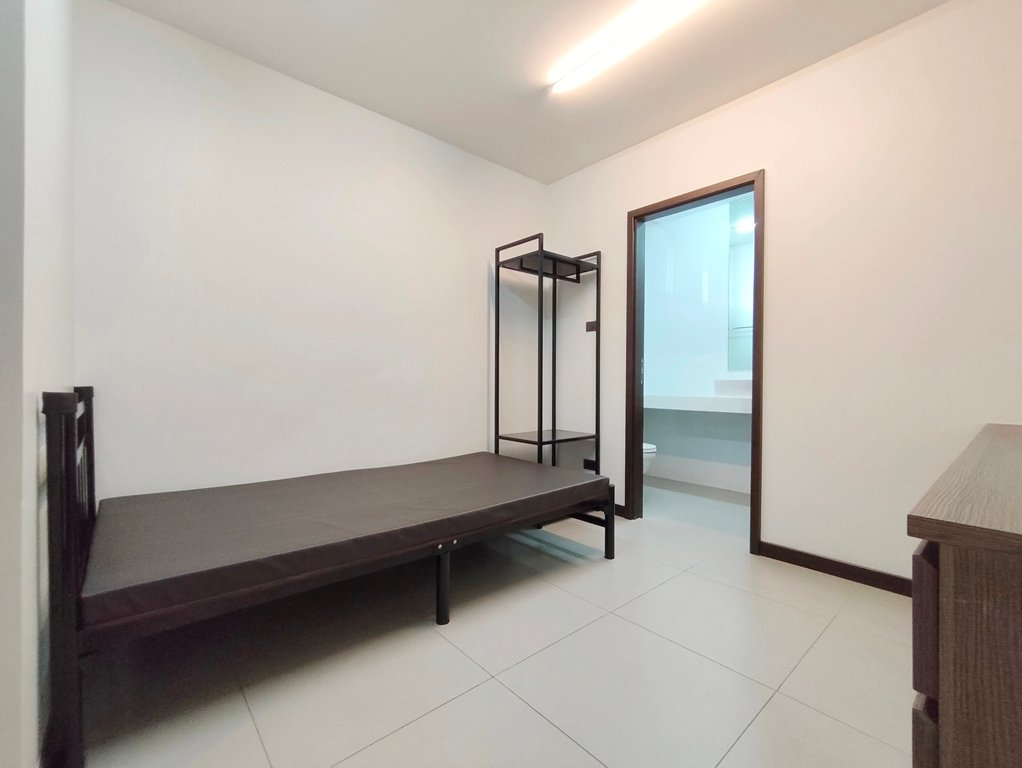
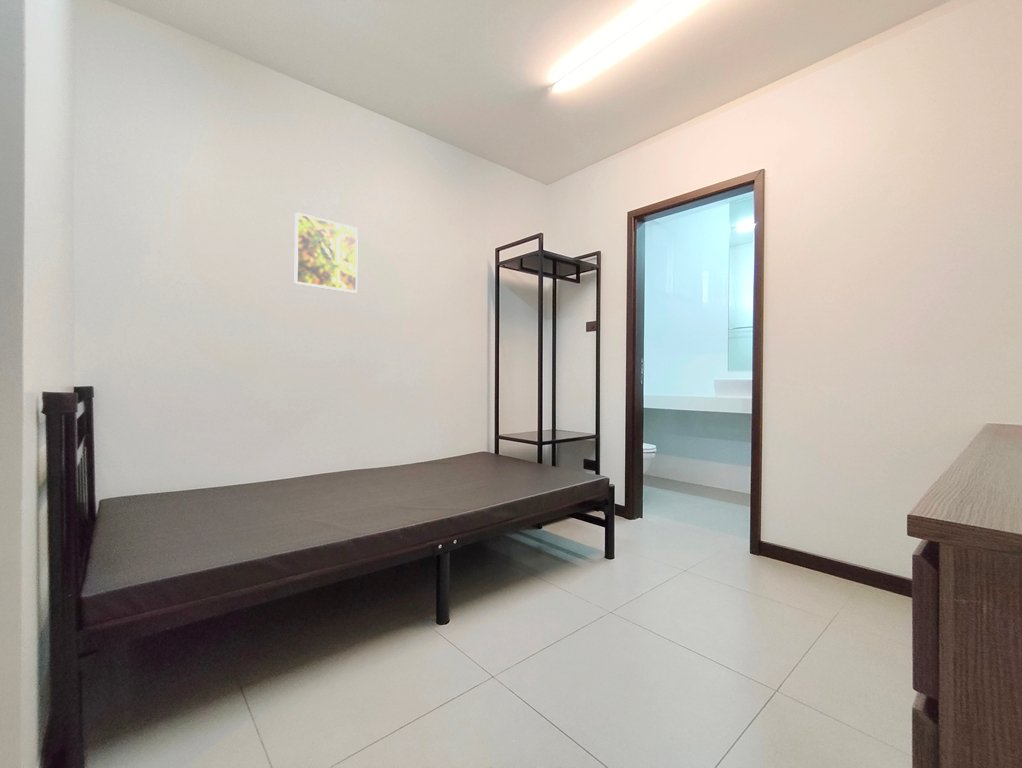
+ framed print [293,211,359,294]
